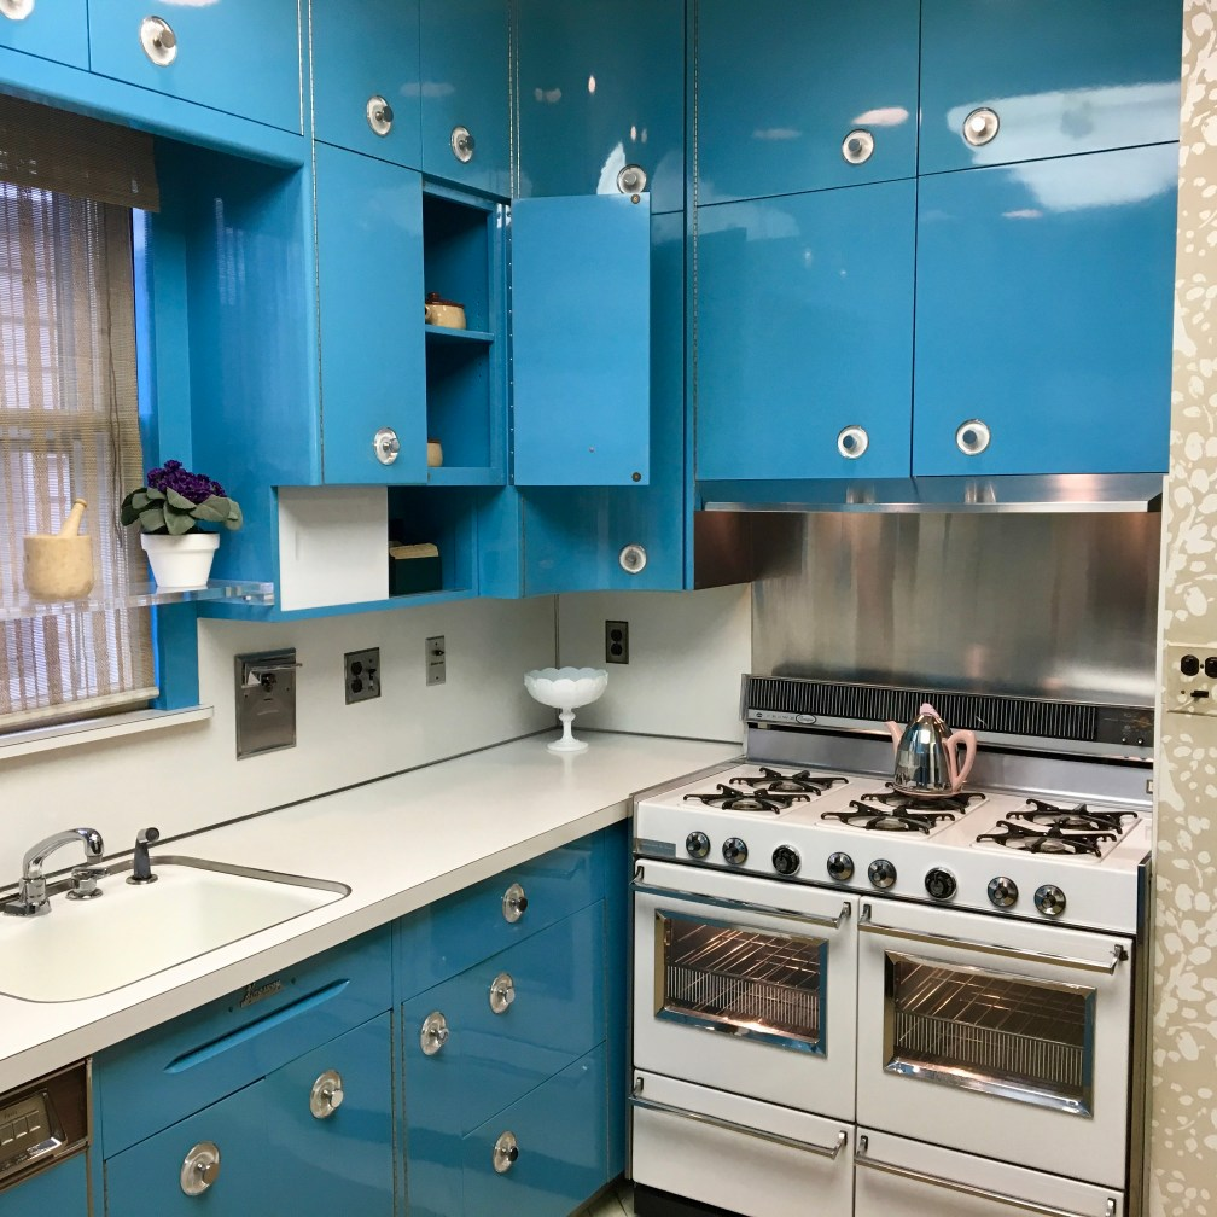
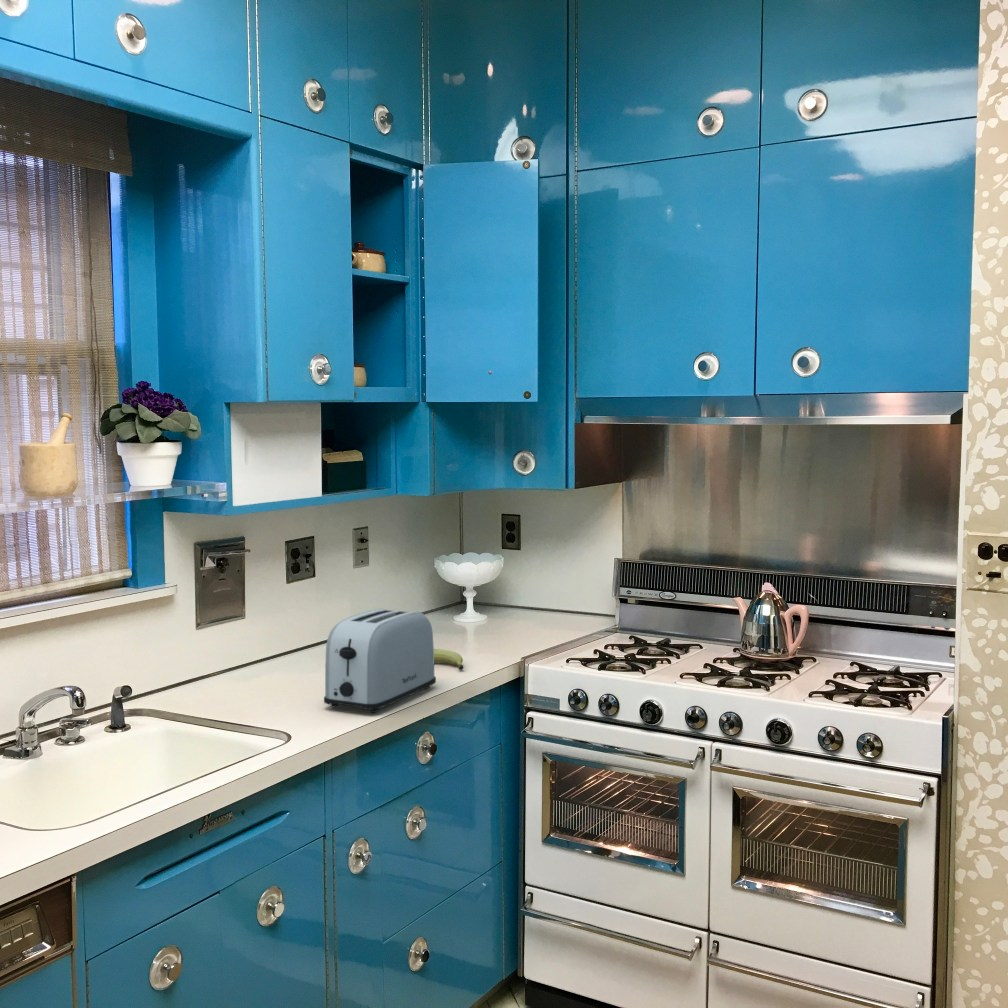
+ fruit [434,648,465,671]
+ toaster [323,608,437,714]
